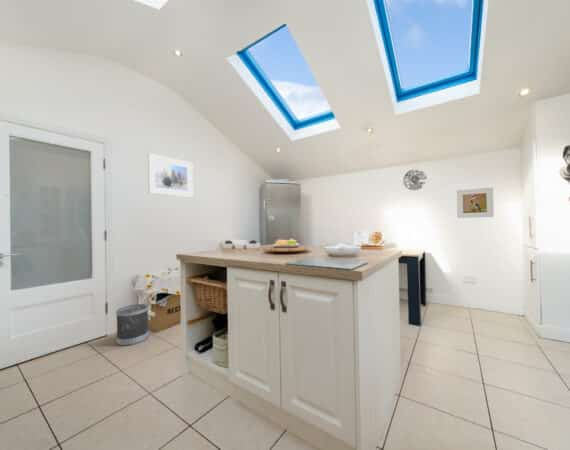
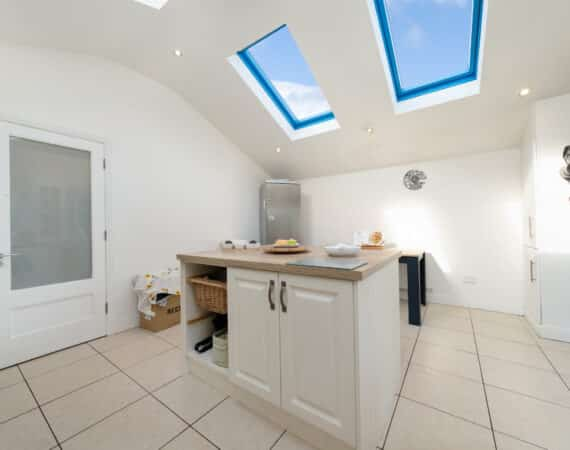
- wastebasket [115,303,150,347]
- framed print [456,186,495,219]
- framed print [147,152,194,198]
